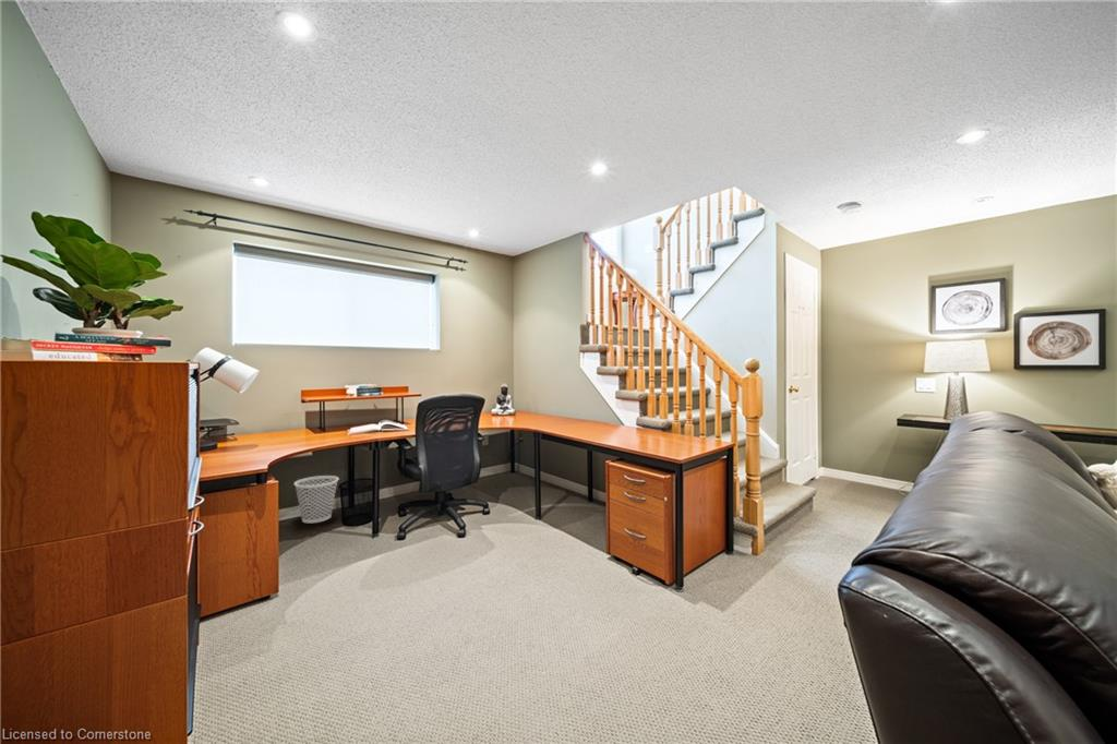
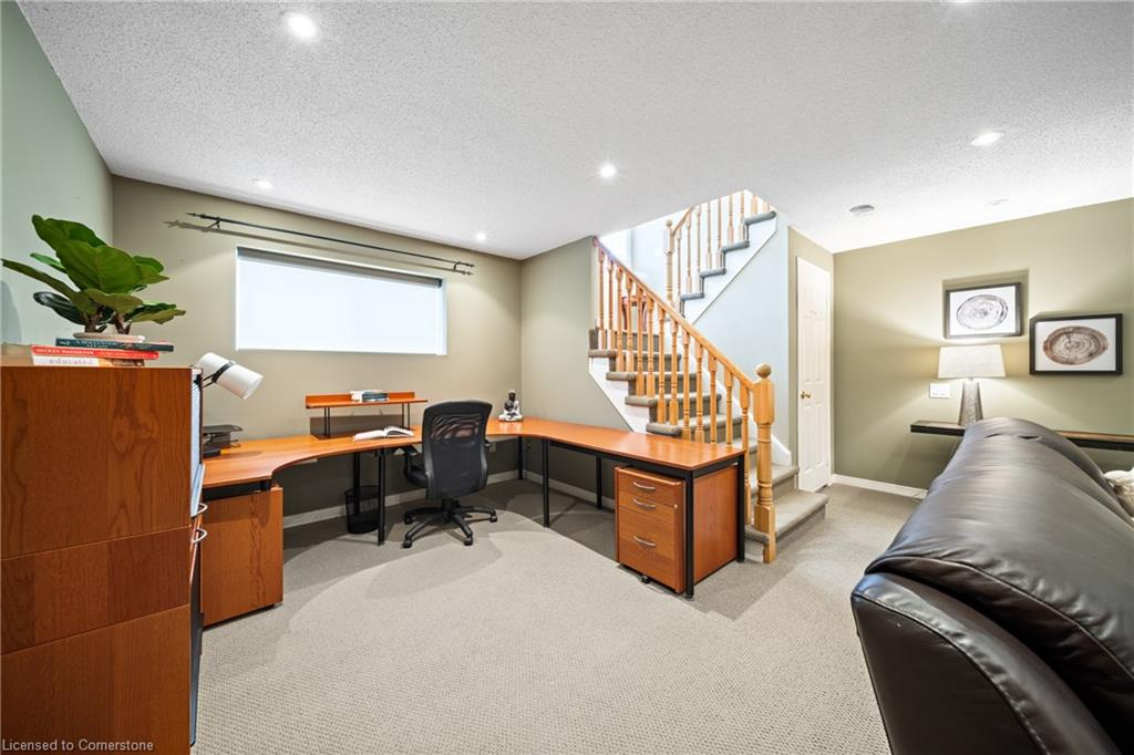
- wastebasket [293,475,340,524]
